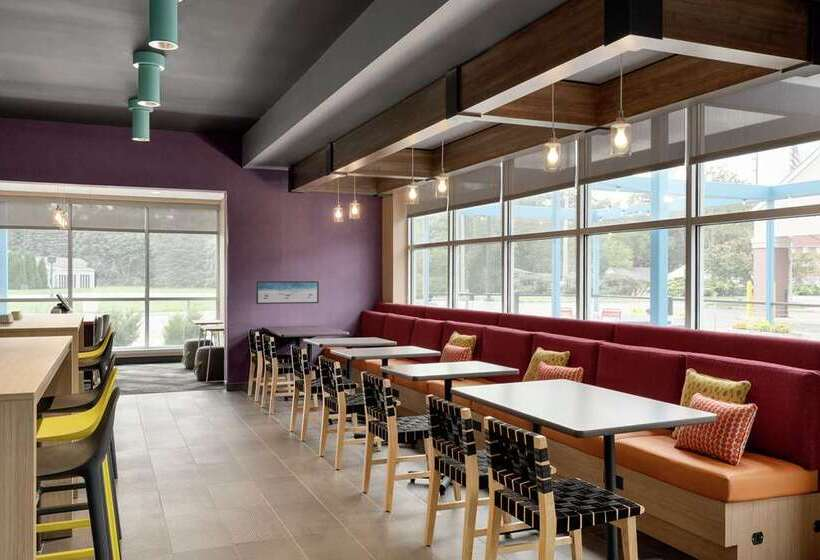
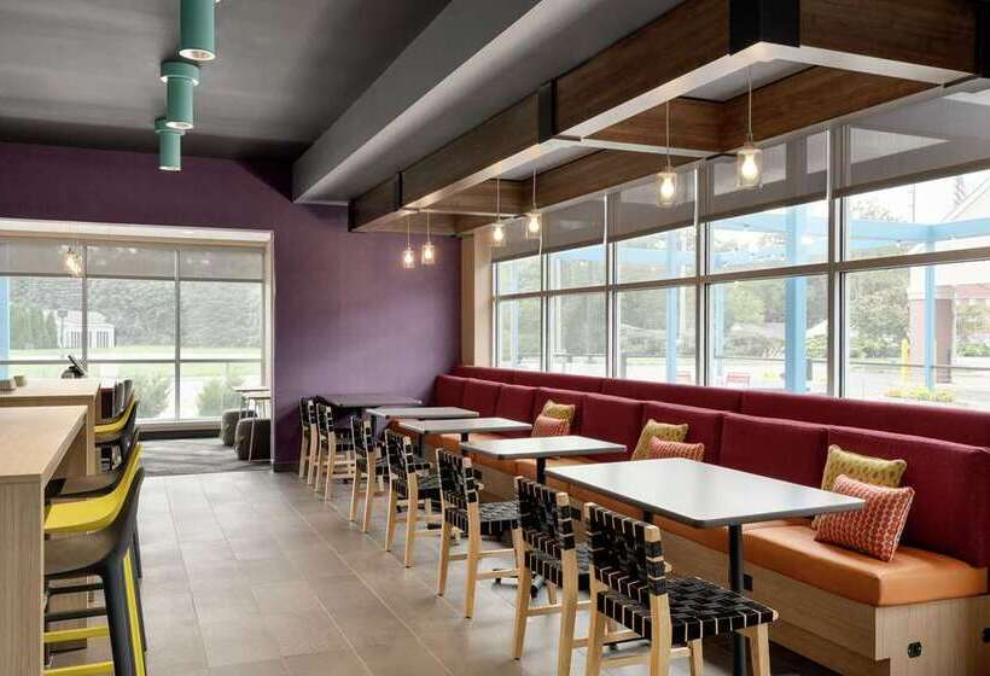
- wall art [255,280,320,305]
